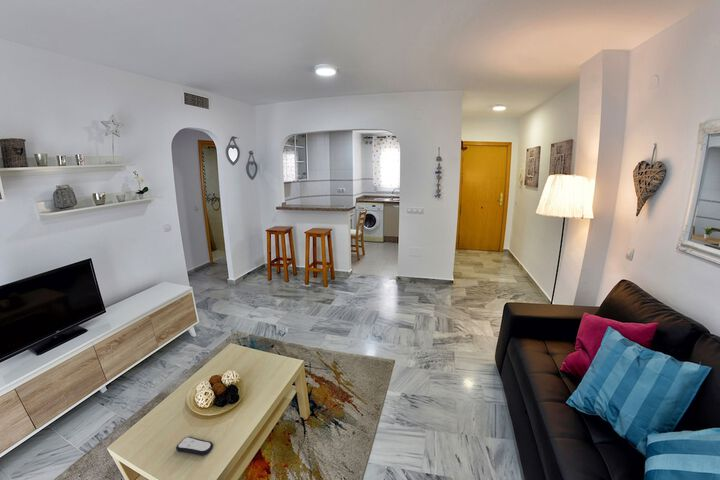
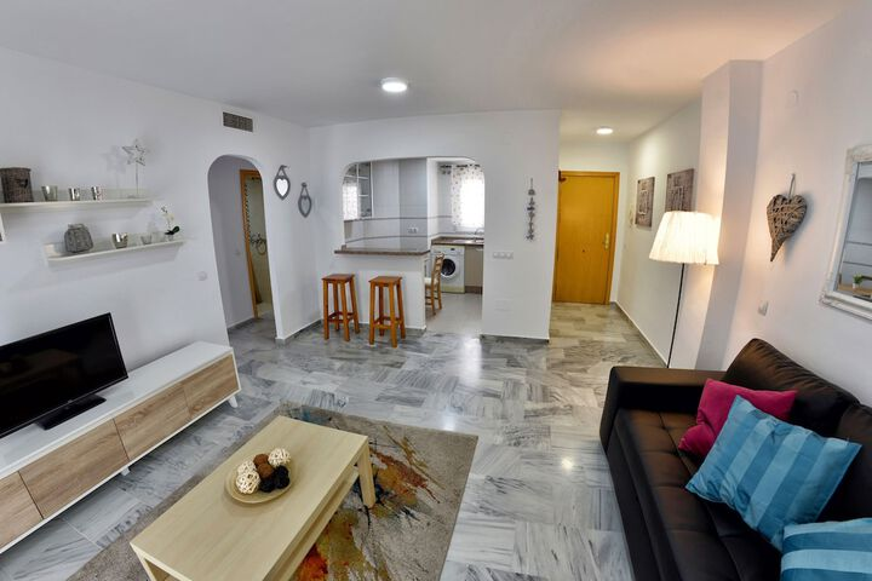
- remote control [175,436,214,456]
